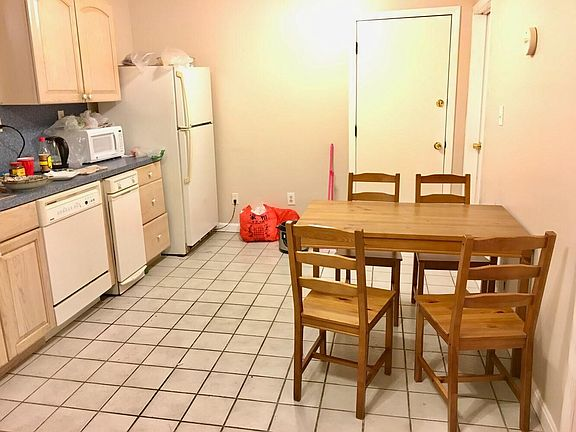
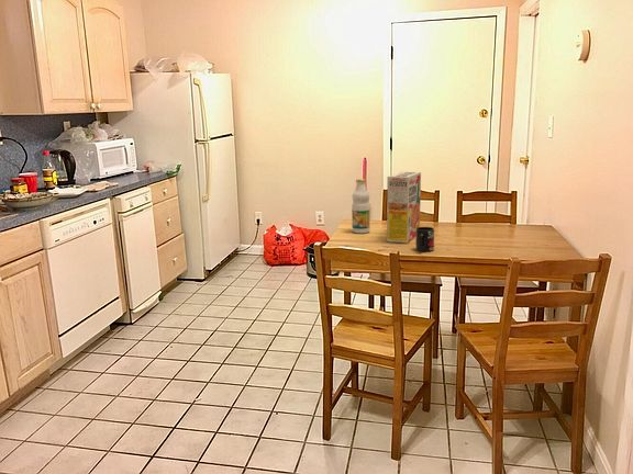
+ cereal box [386,171,422,244]
+ mug [414,226,435,252]
+ bottle [351,178,371,234]
